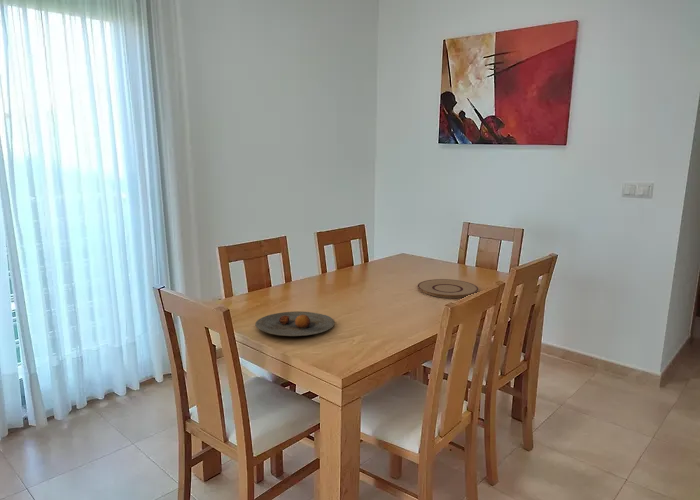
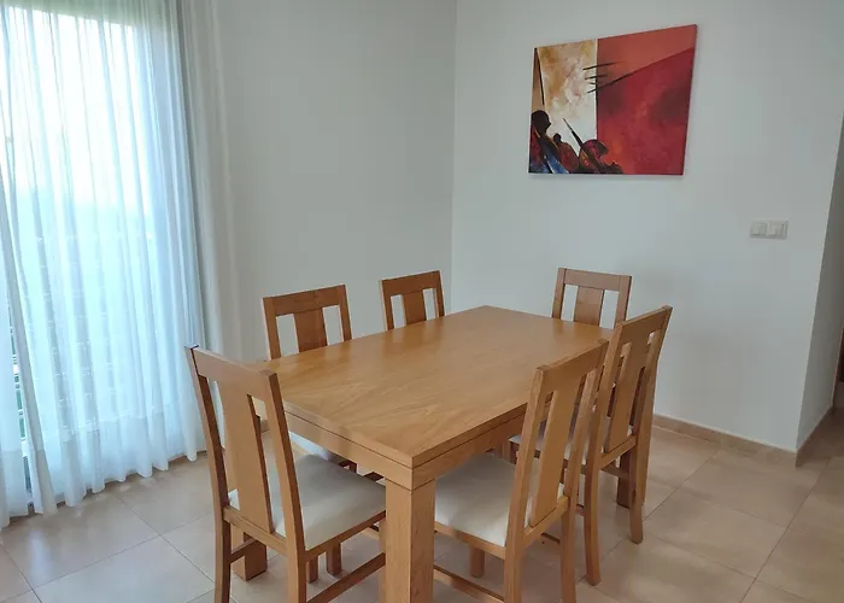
- plate [417,278,479,299]
- plate [254,310,335,337]
